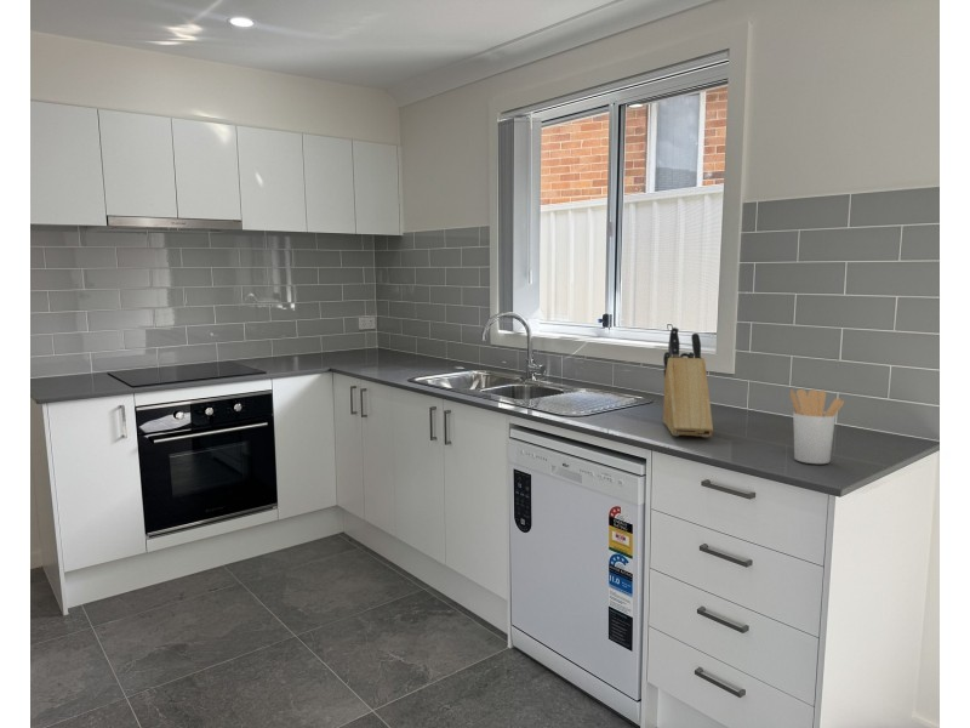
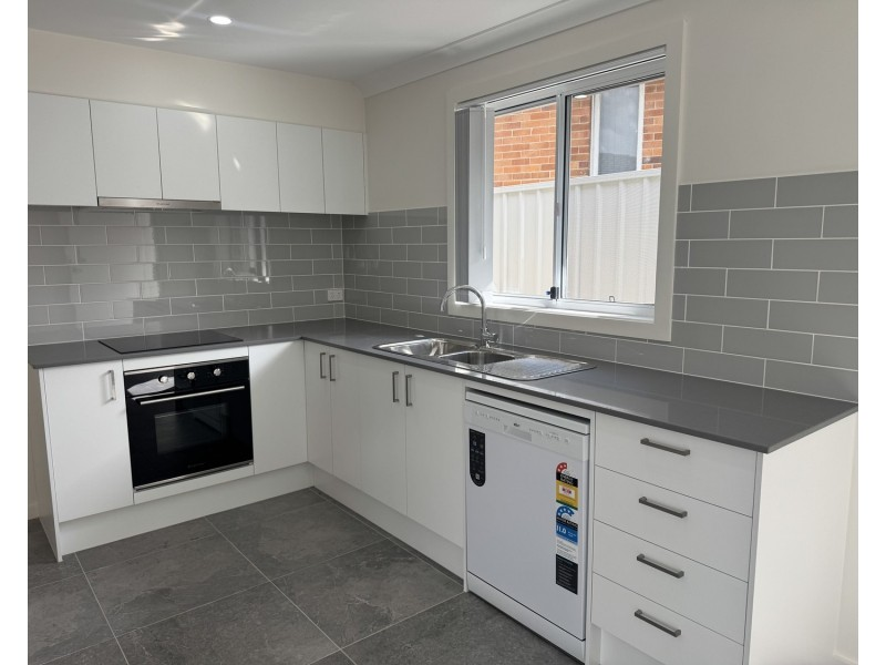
- knife block [662,326,714,438]
- utensil holder [789,388,845,465]
